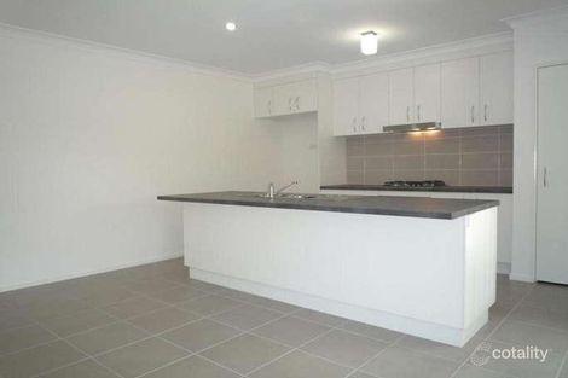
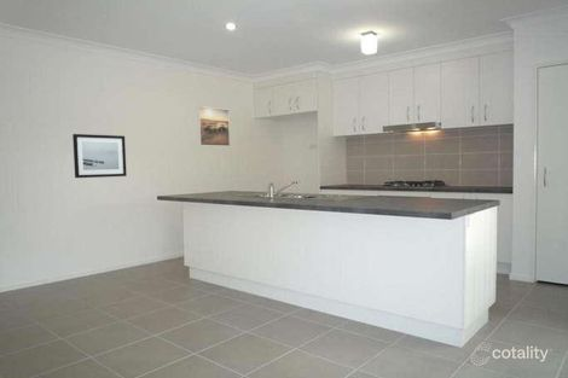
+ wall art [71,133,128,179]
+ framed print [197,105,231,147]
